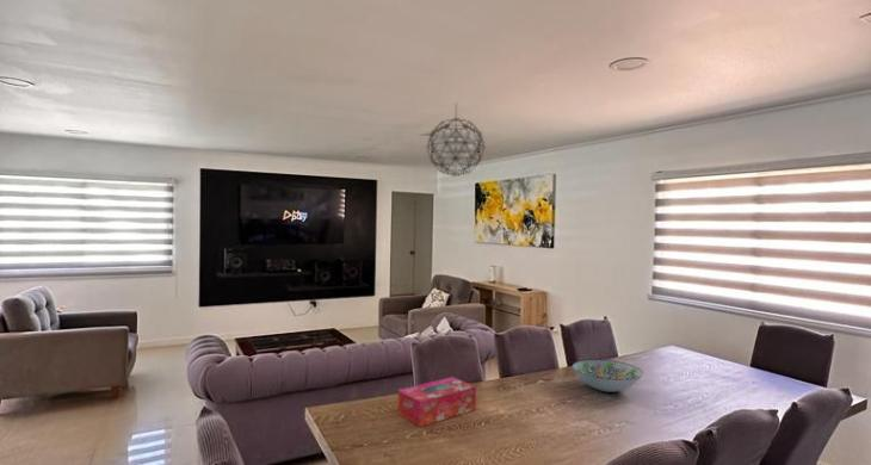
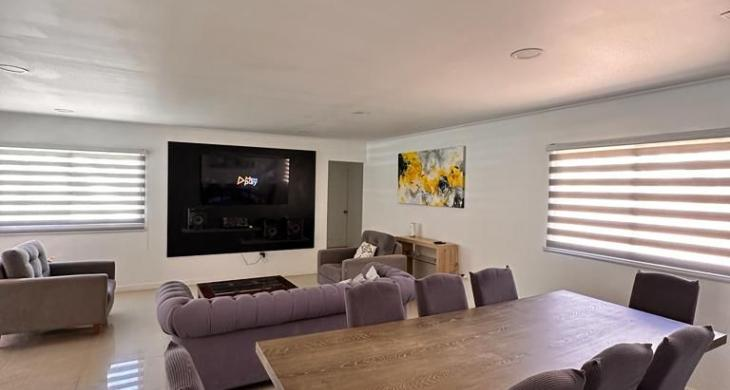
- pendant light [426,101,486,178]
- decorative bowl [572,358,644,393]
- tissue box [397,376,477,428]
